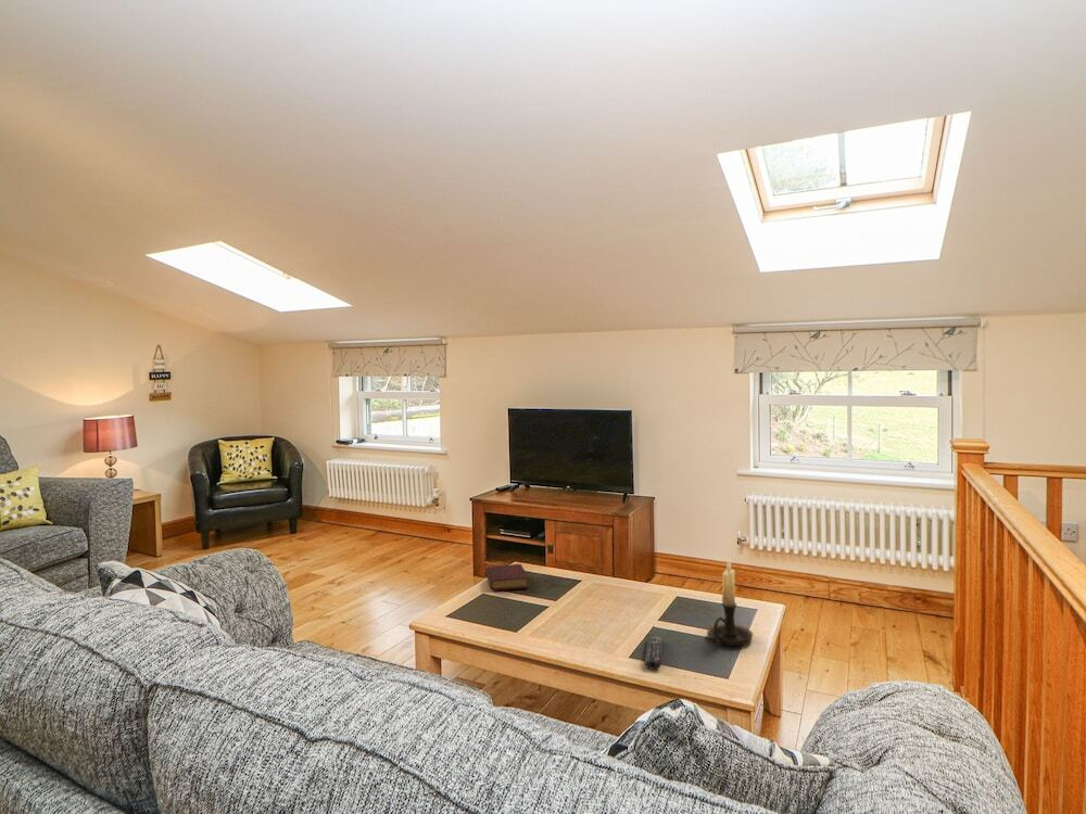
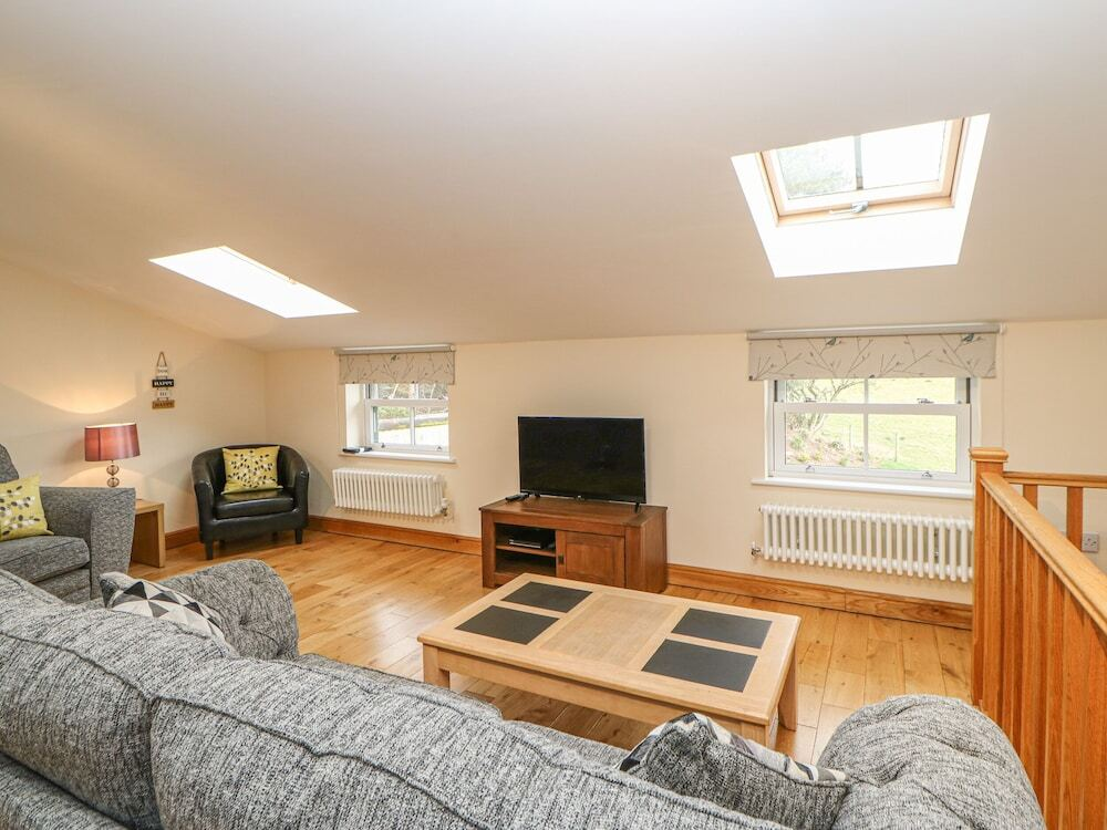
- remote control [644,636,664,671]
- book [484,563,530,592]
- candle holder [706,558,754,648]
